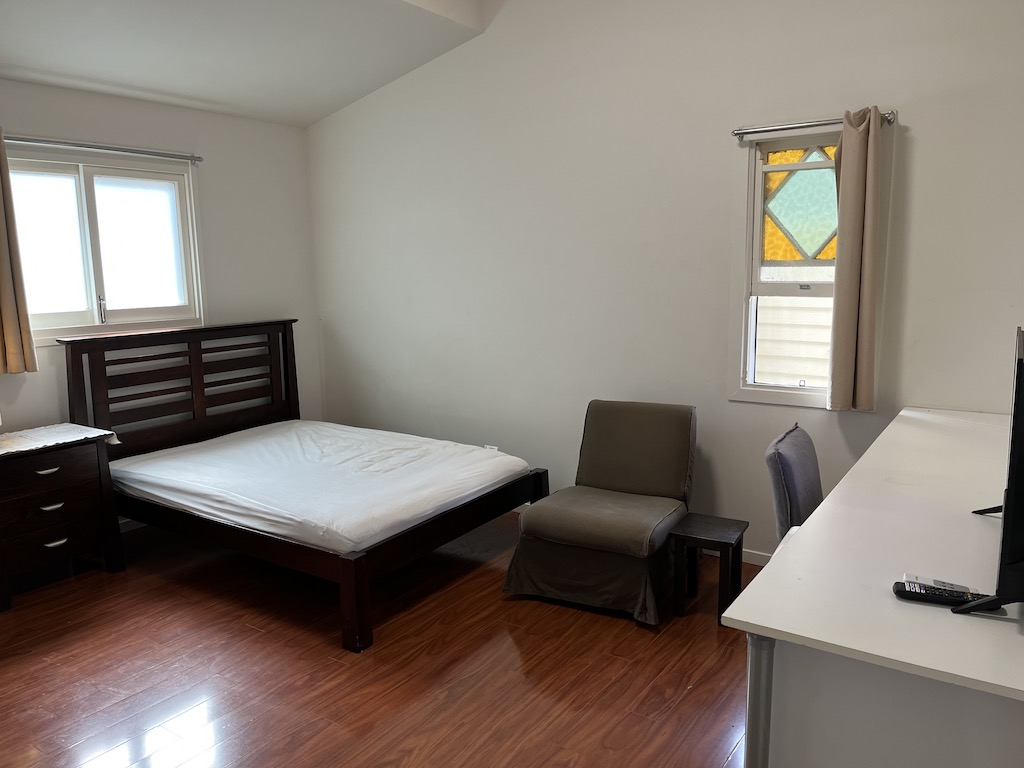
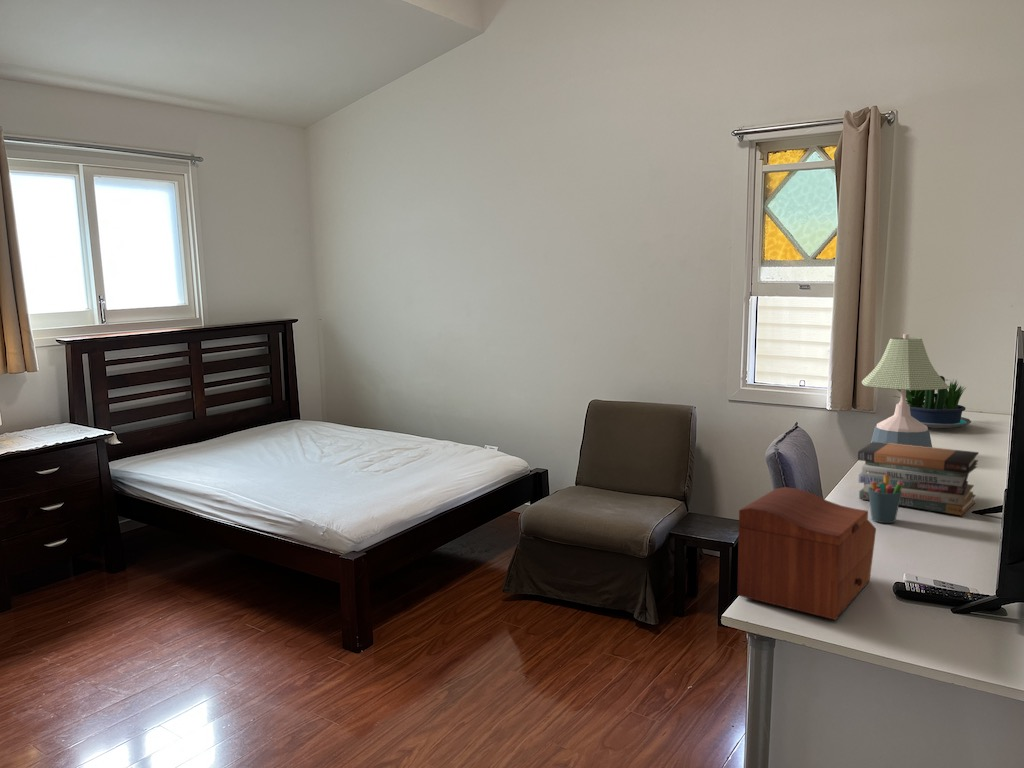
+ sewing box [736,486,877,621]
+ potted plant [884,375,972,429]
+ pen holder [867,472,904,524]
+ book stack [857,442,979,516]
+ desk lamp [861,333,949,448]
